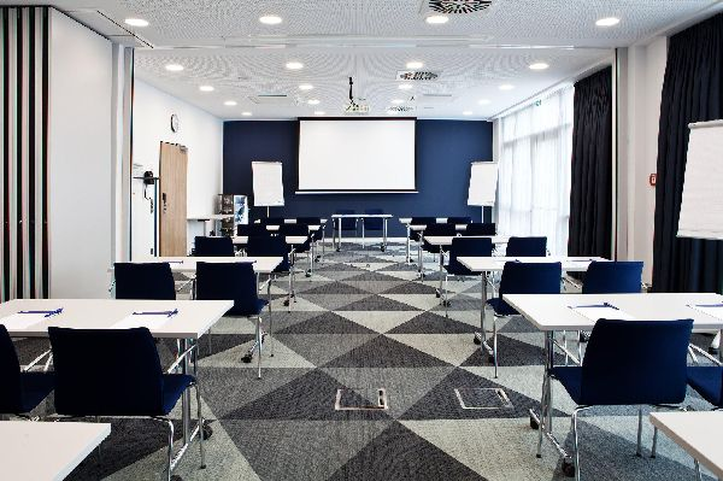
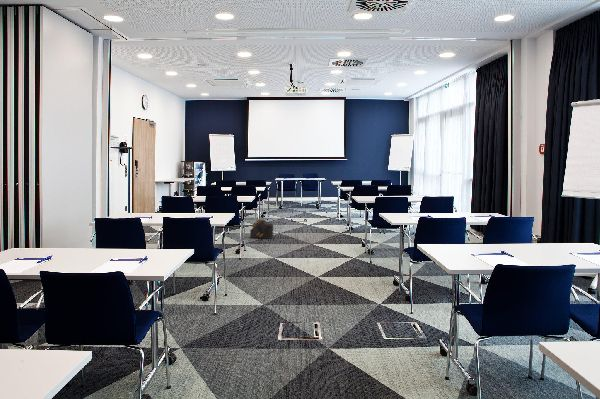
+ backpack [249,217,275,240]
